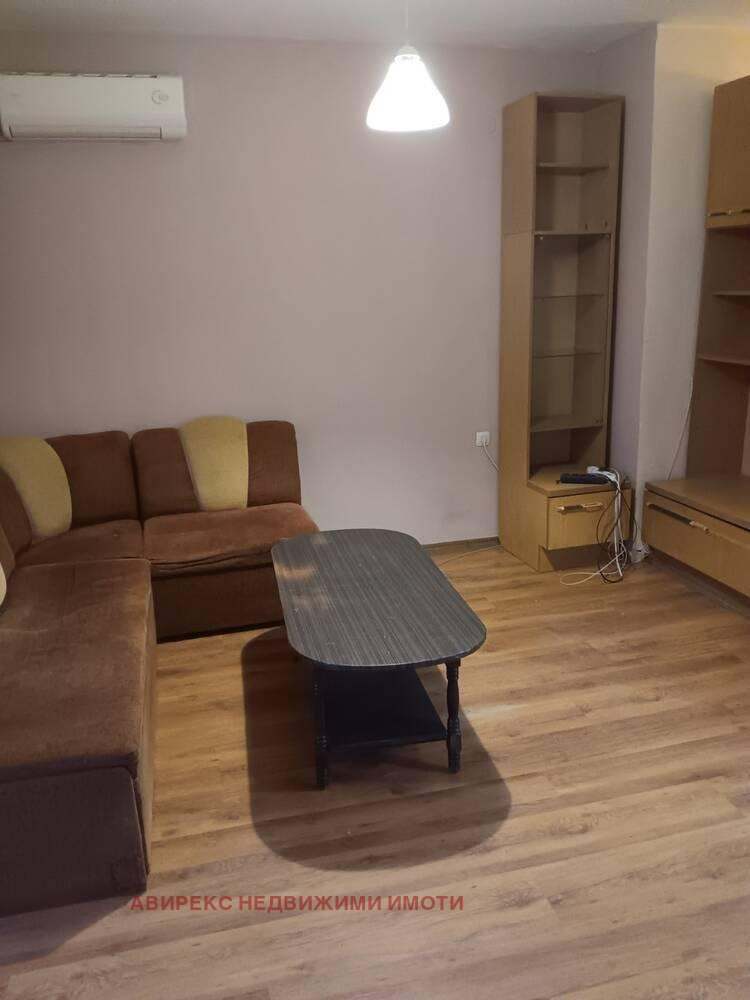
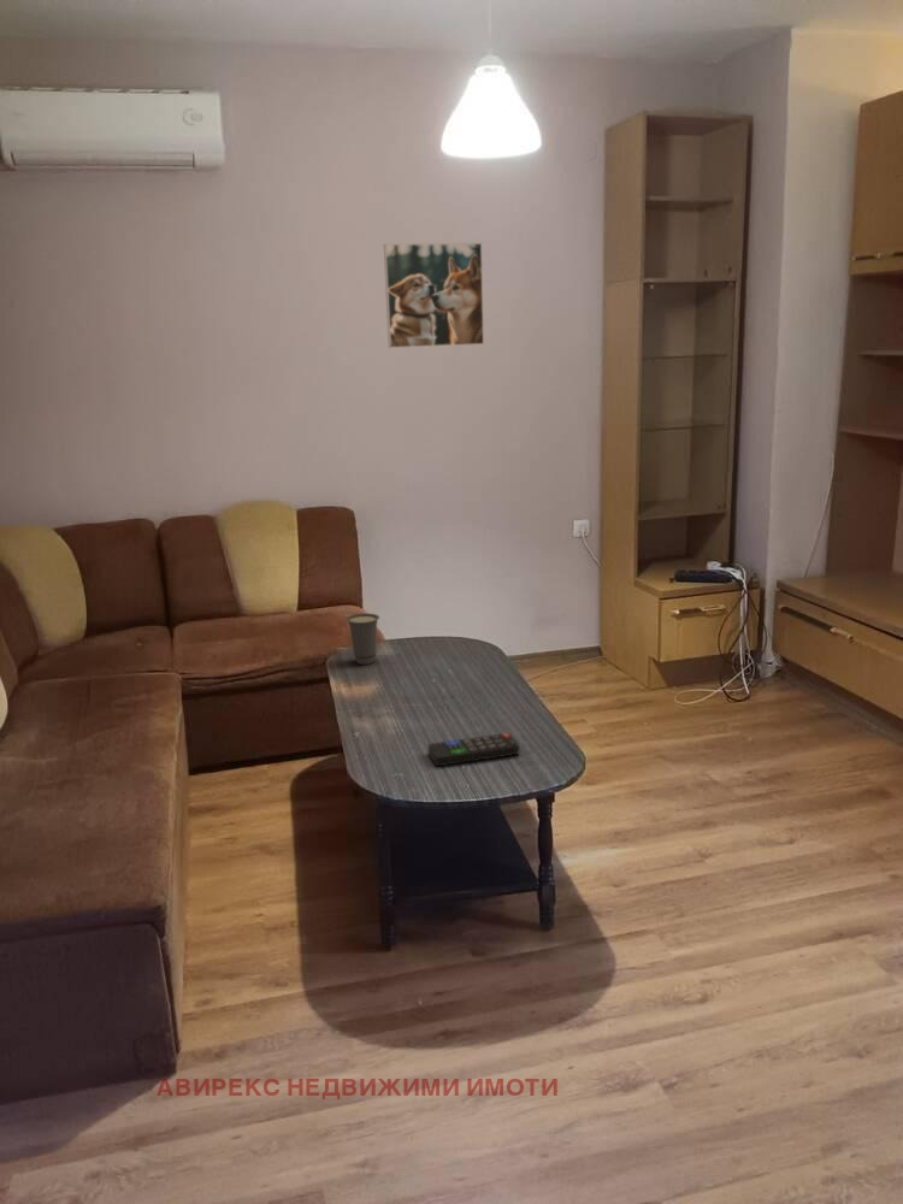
+ remote control [427,732,520,767]
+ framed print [383,242,485,349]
+ cup [346,613,380,666]
